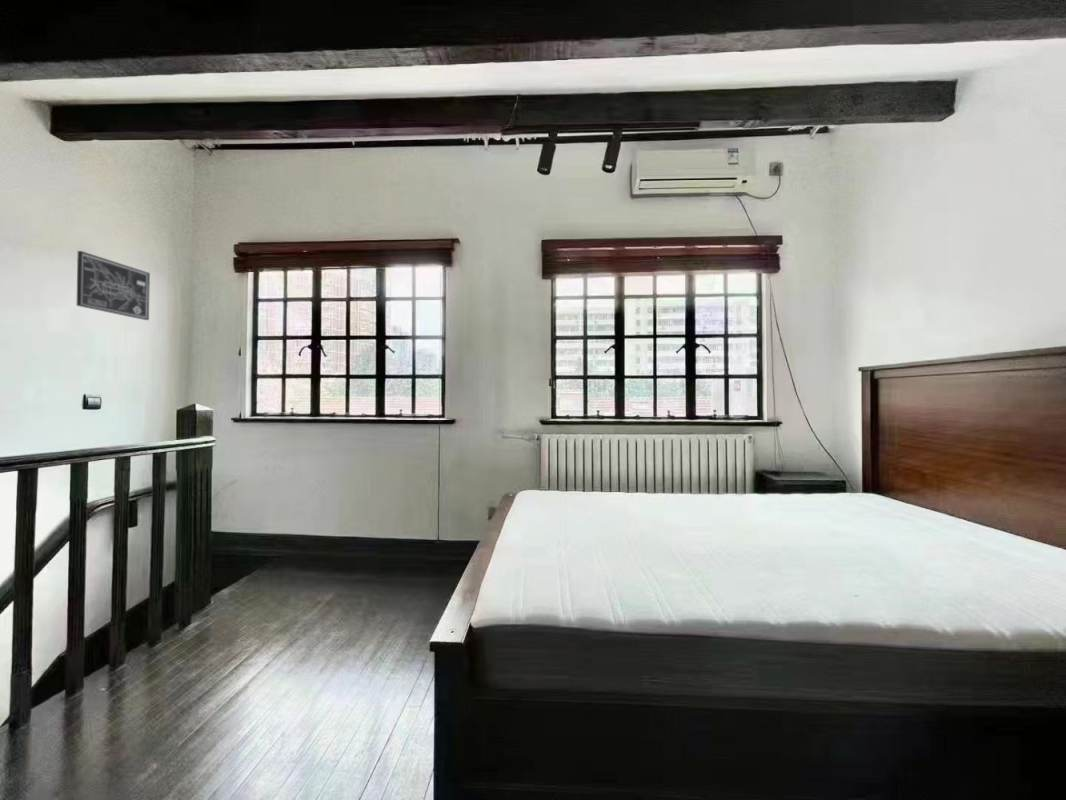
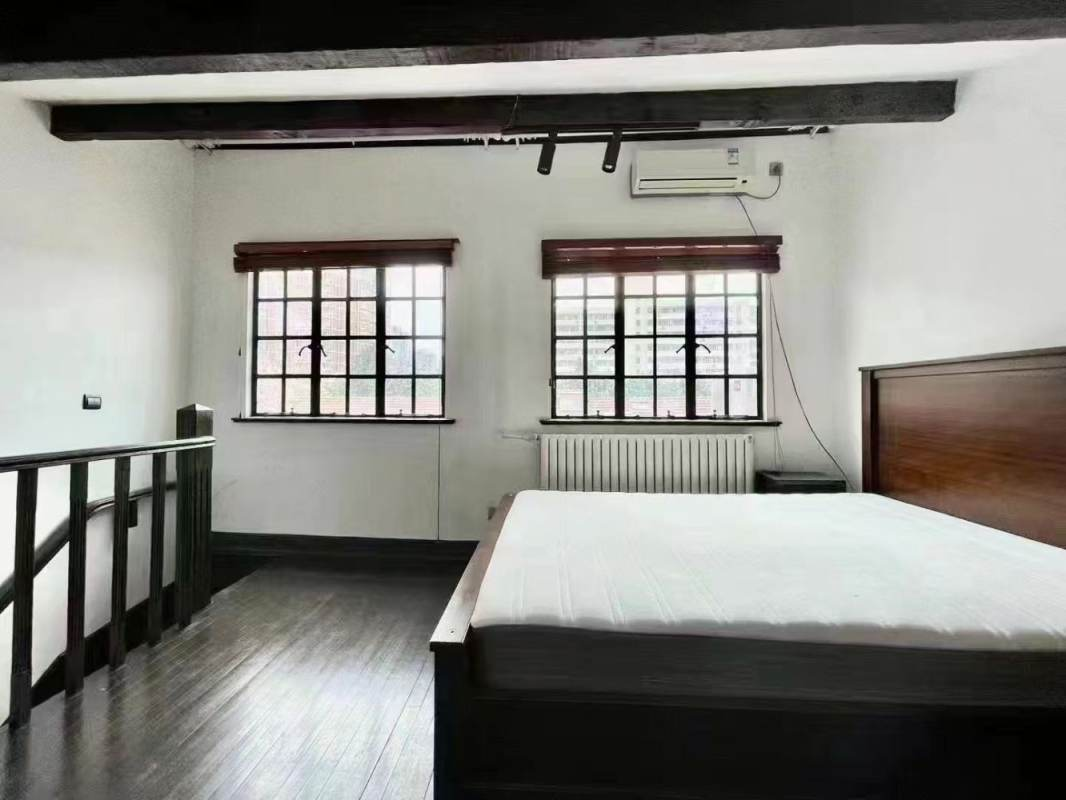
- wall art [76,250,151,321]
